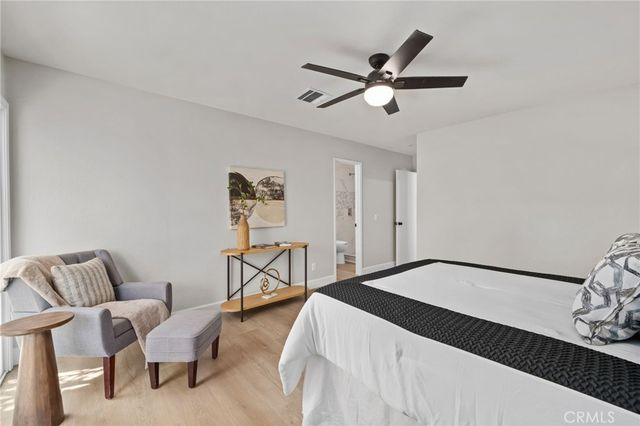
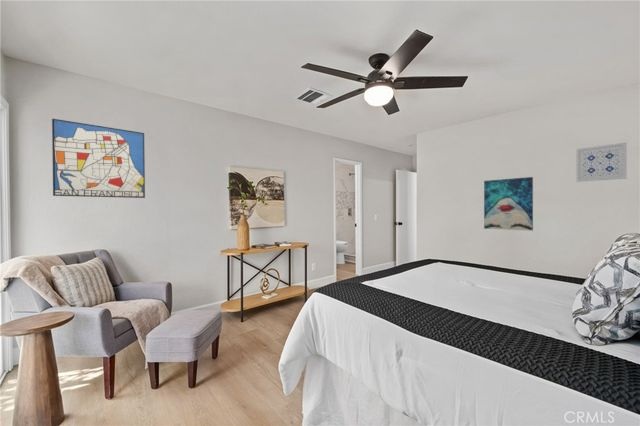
+ wall art [483,176,534,232]
+ wall art [575,142,628,183]
+ wall art [51,118,146,199]
